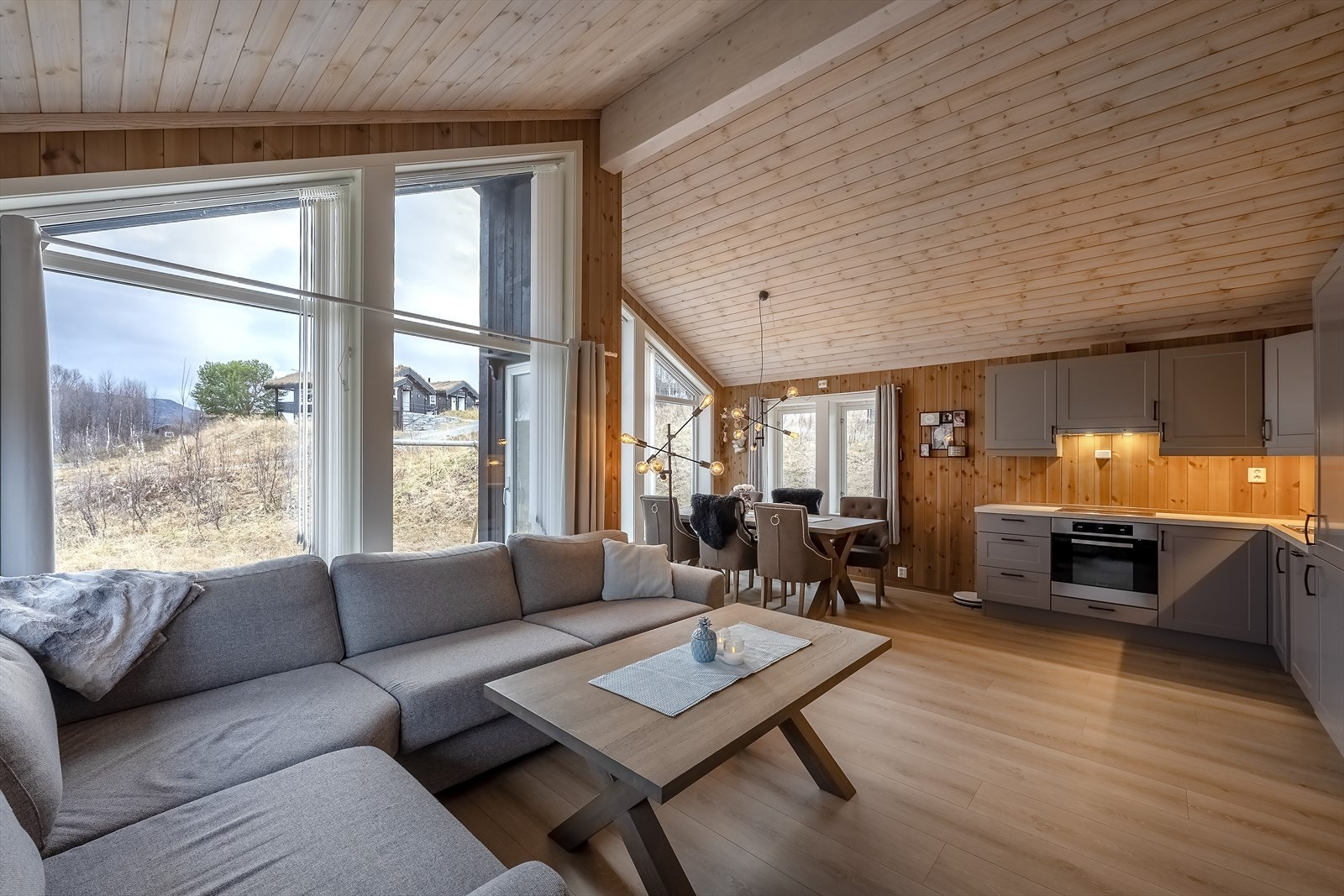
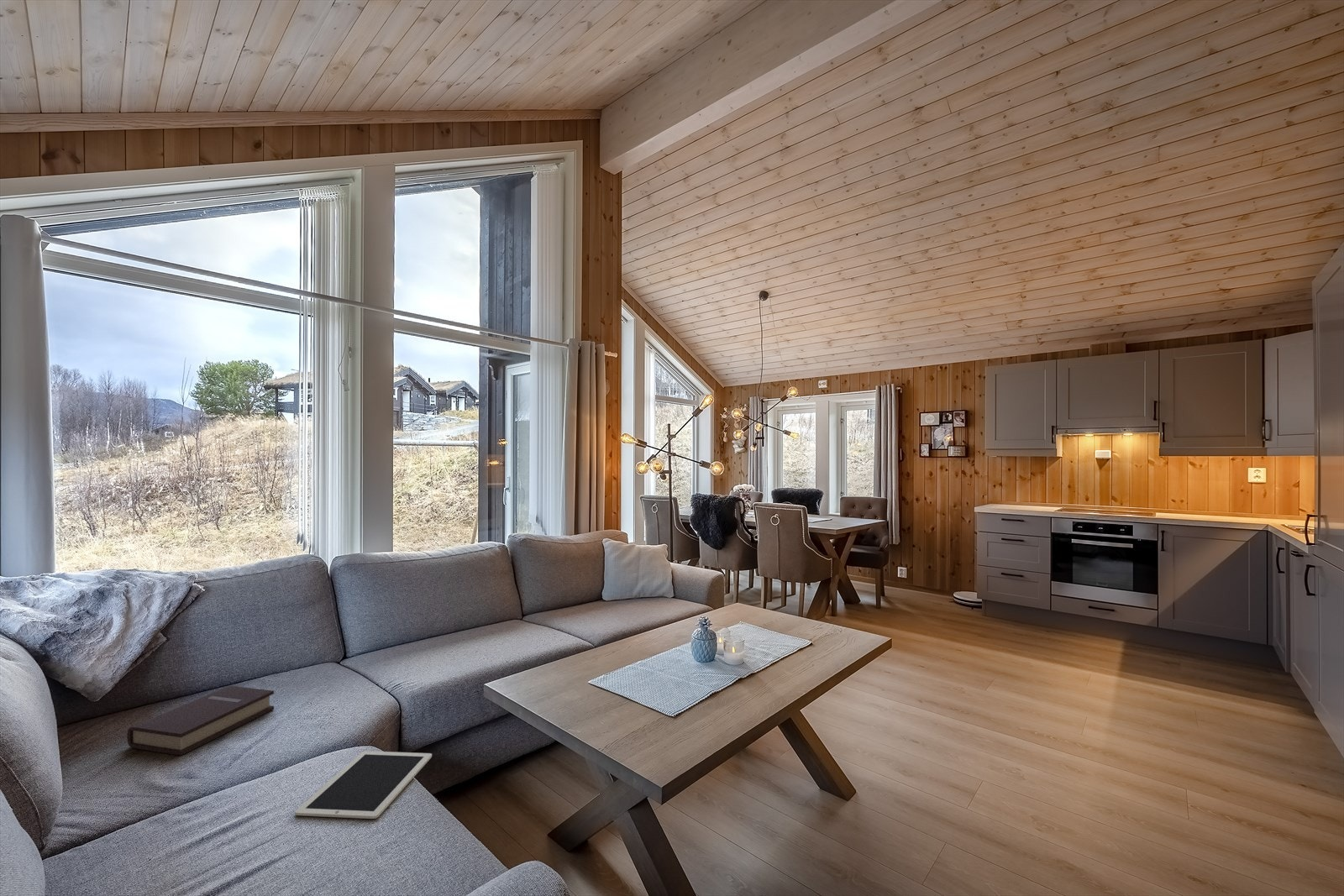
+ tablet [294,750,433,820]
+ book [126,685,275,757]
